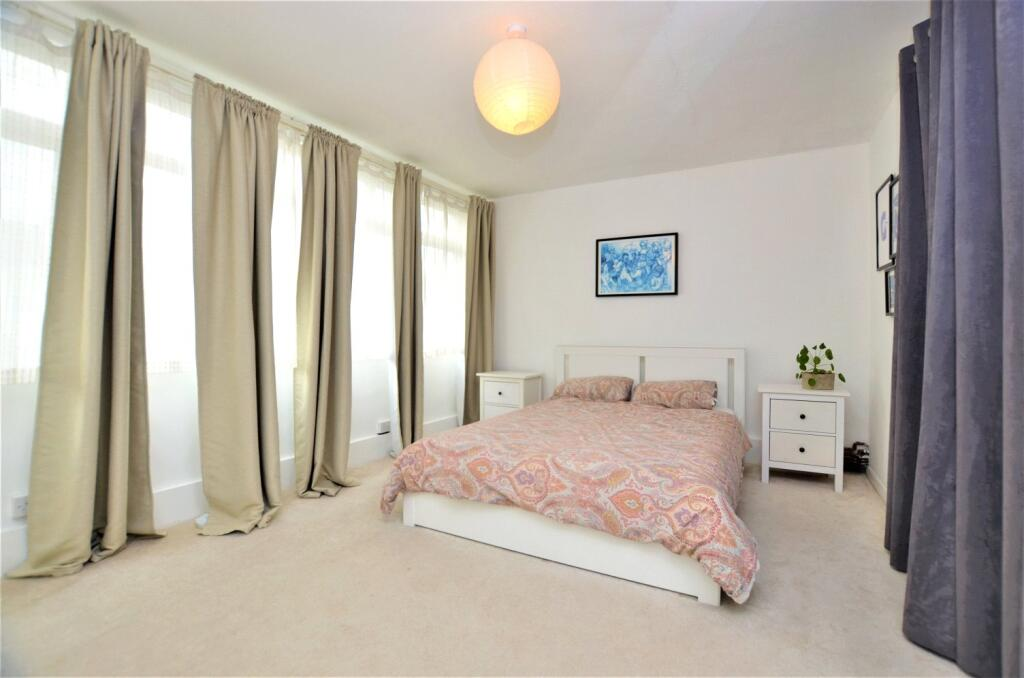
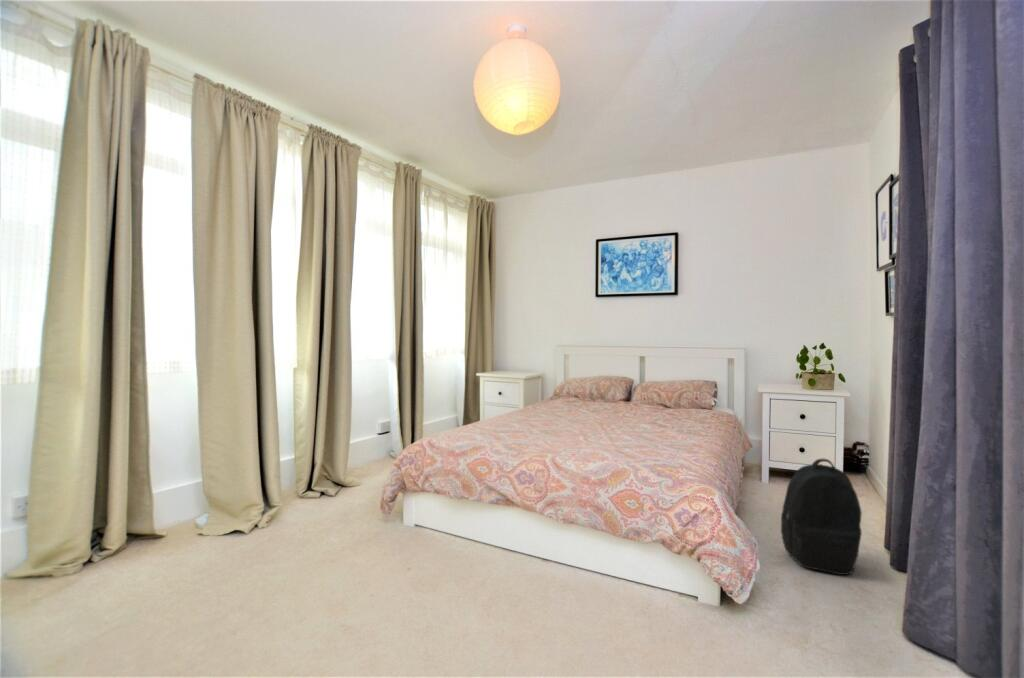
+ backpack [780,458,863,576]
